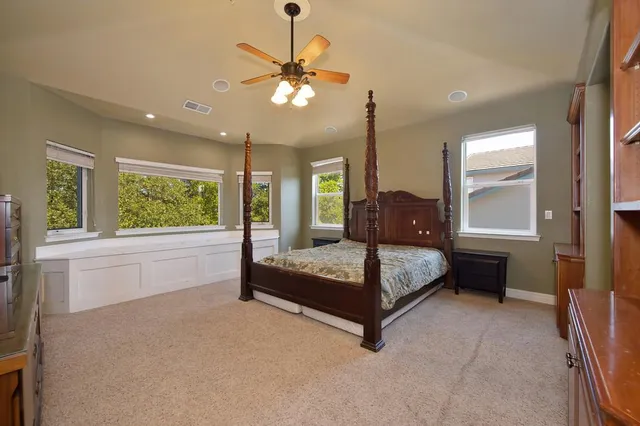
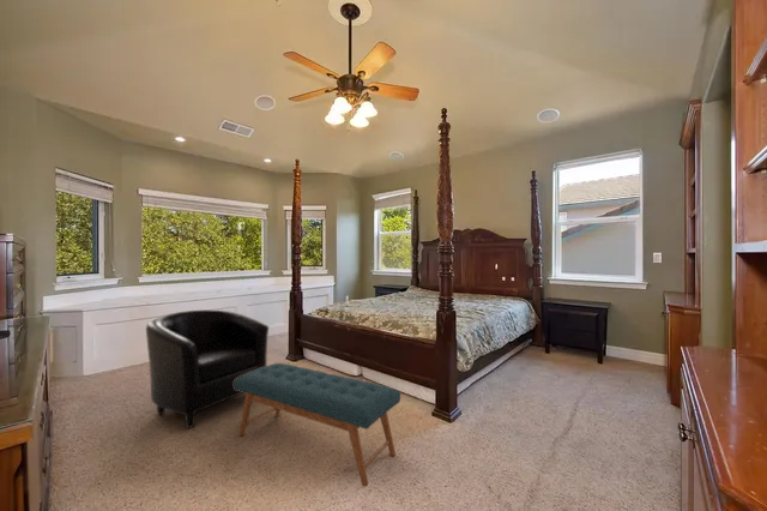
+ chair [145,308,270,429]
+ bench [234,362,401,487]
